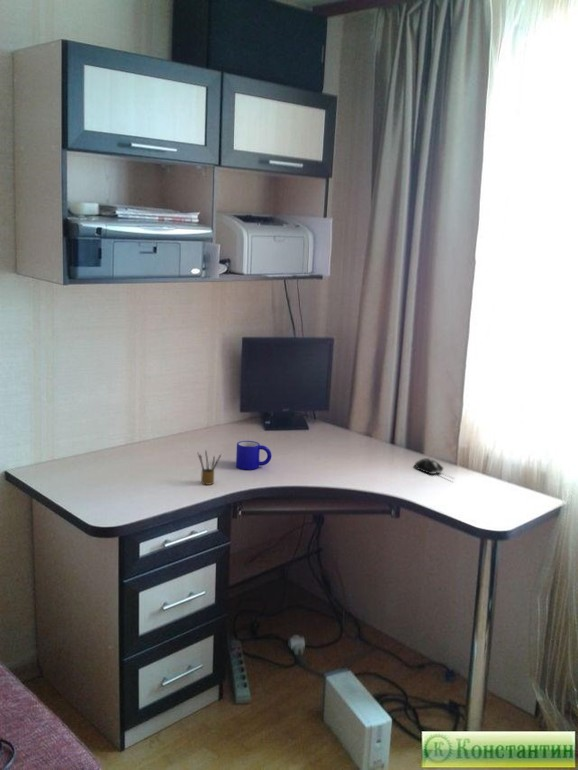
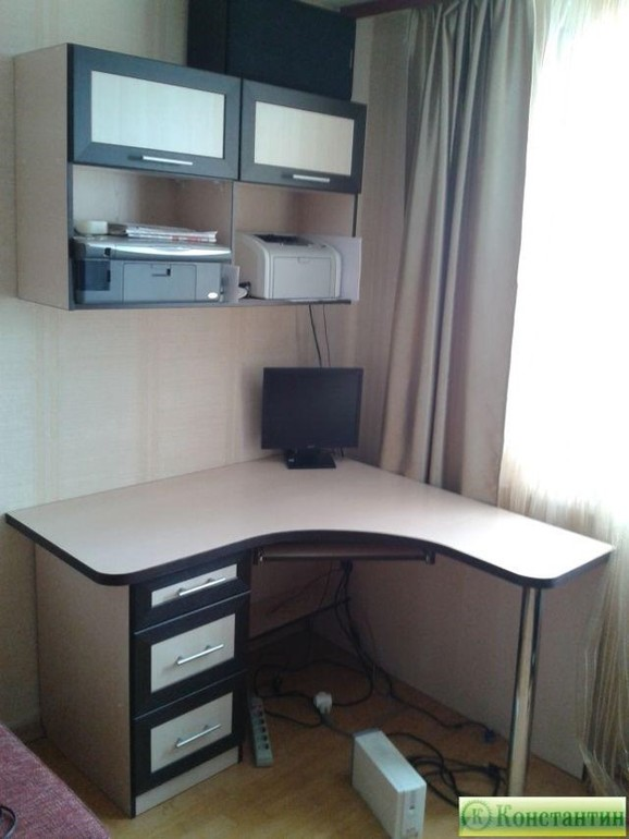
- mug [235,440,272,470]
- pencil box [197,450,222,486]
- computer mouse [414,457,456,480]
